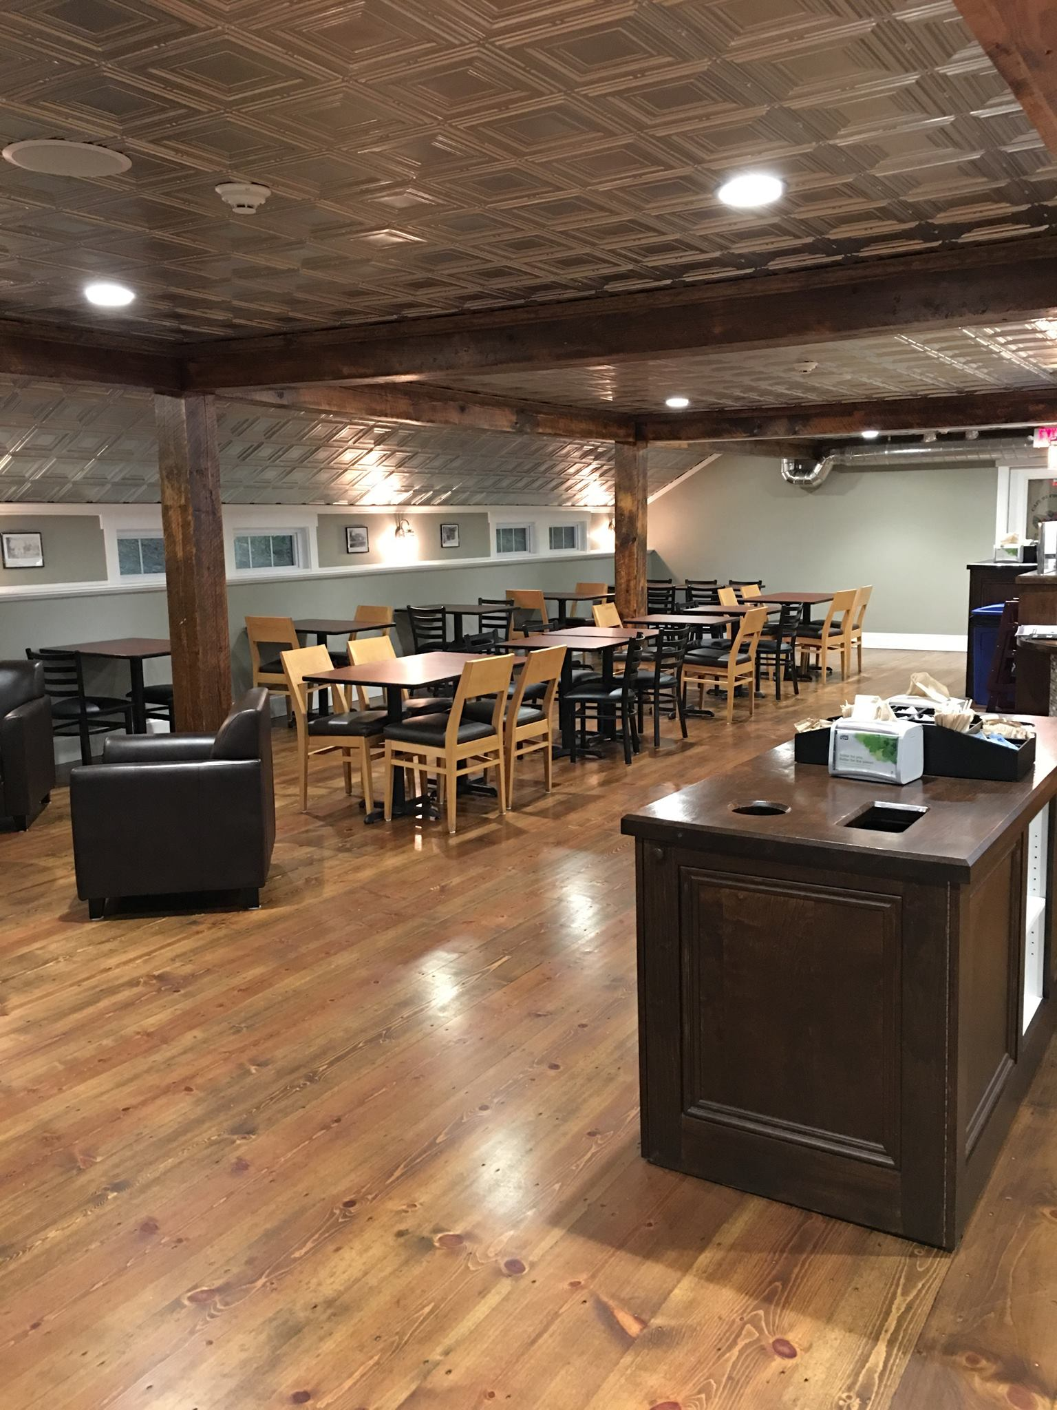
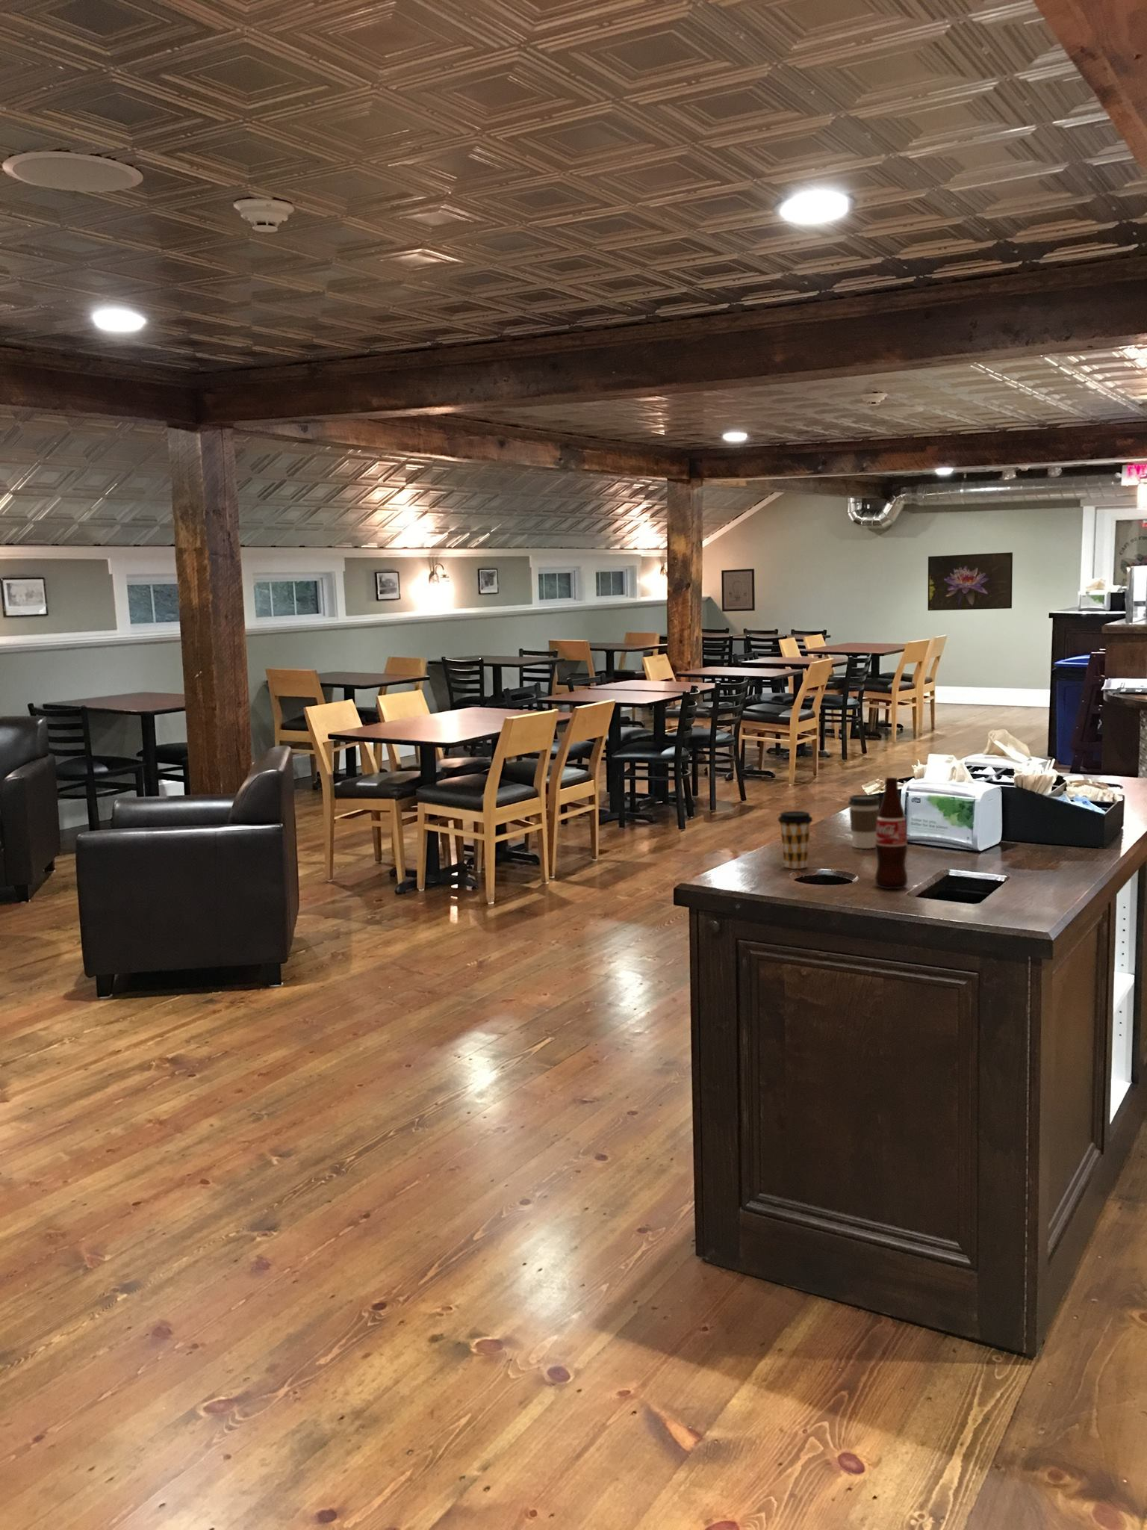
+ coffee cup [777,811,814,870]
+ coffee cup [847,794,881,849]
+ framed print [928,552,1013,611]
+ wall art [720,567,755,612]
+ bottle [875,777,908,890]
